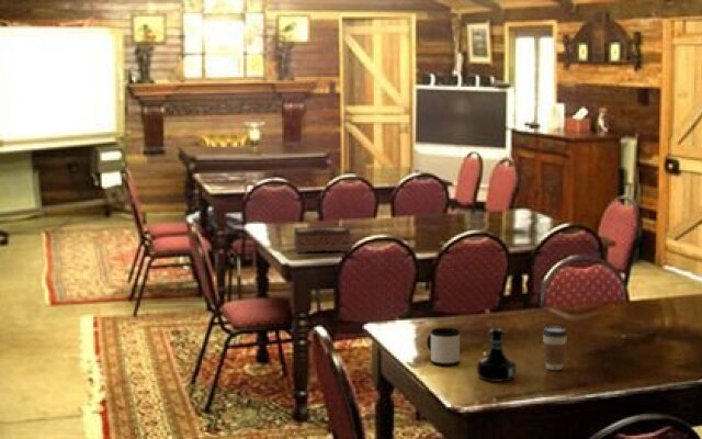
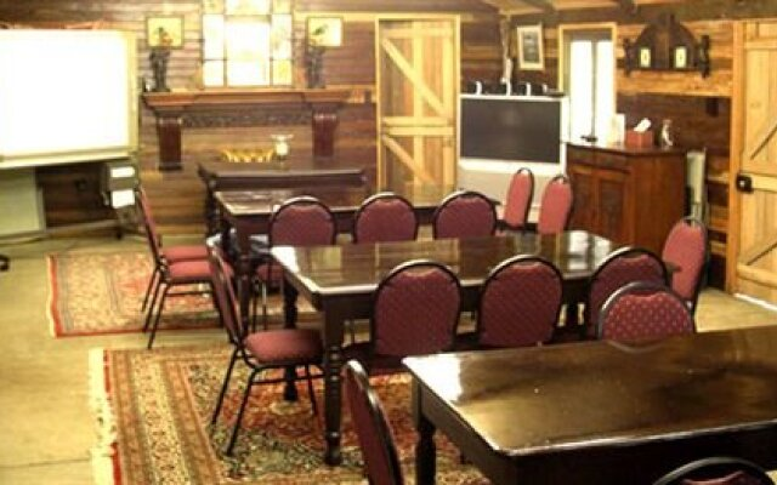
- tissue box [293,225,352,254]
- mug [426,327,461,367]
- tequila bottle [476,327,518,382]
- coffee cup [542,325,568,371]
